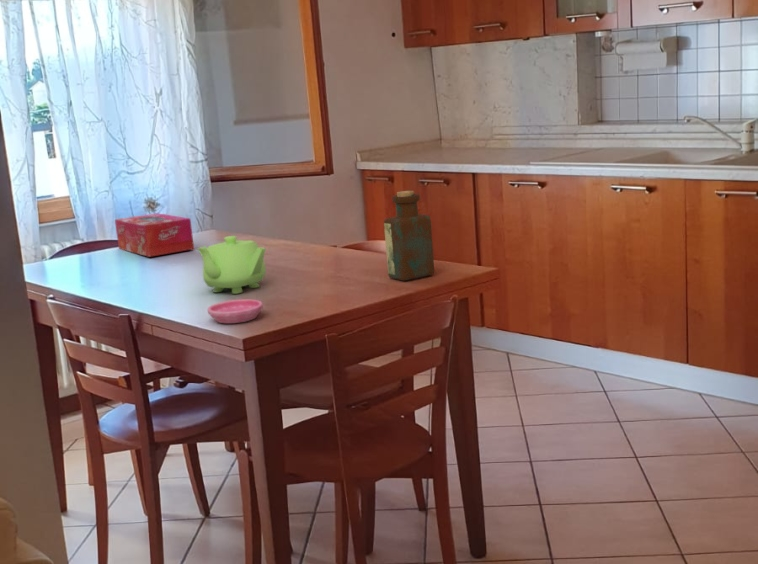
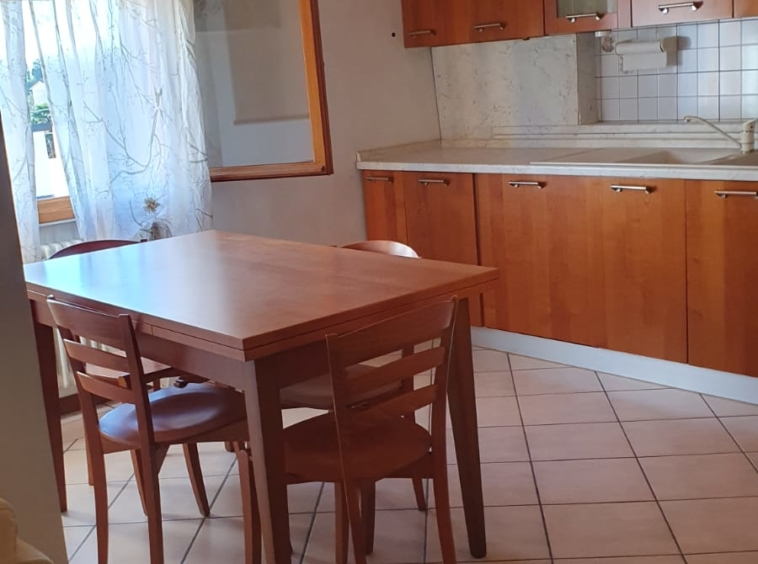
- saucer [207,298,264,324]
- tissue box [114,212,195,258]
- bottle [383,190,435,282]
- teapot [196,235,267,295]
